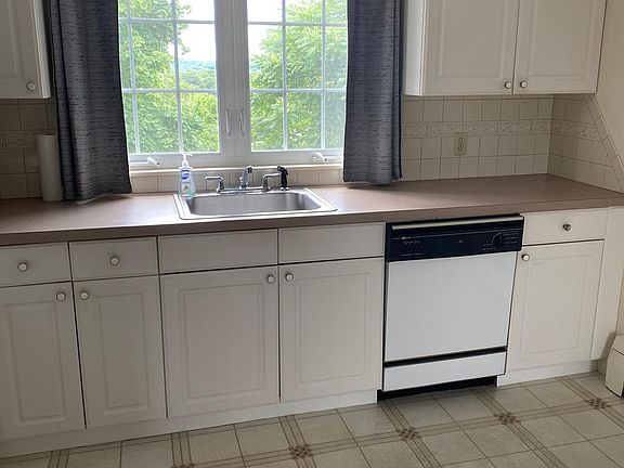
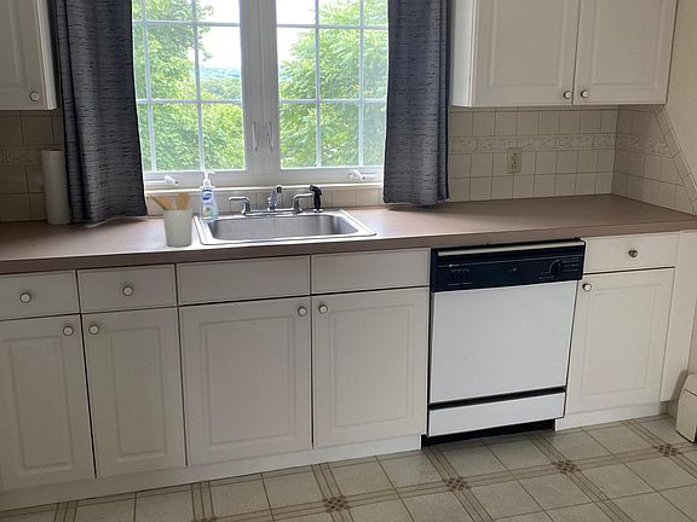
+ utensil holder [148,191,194,248]
